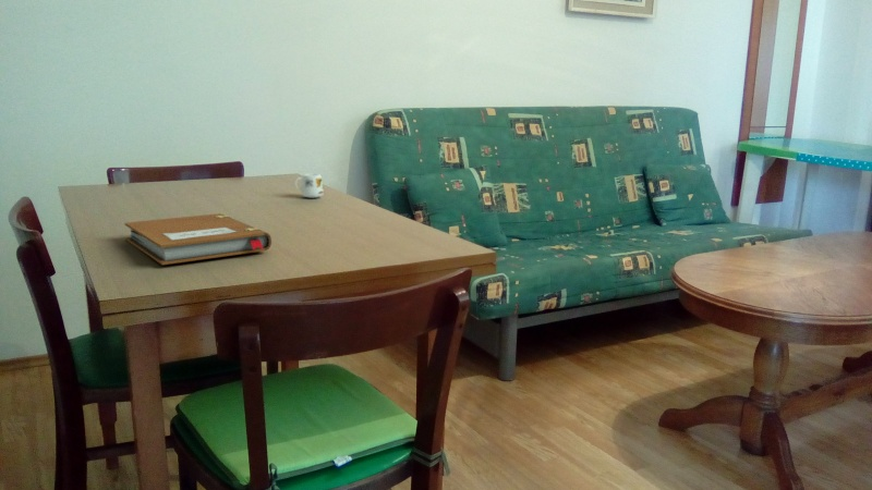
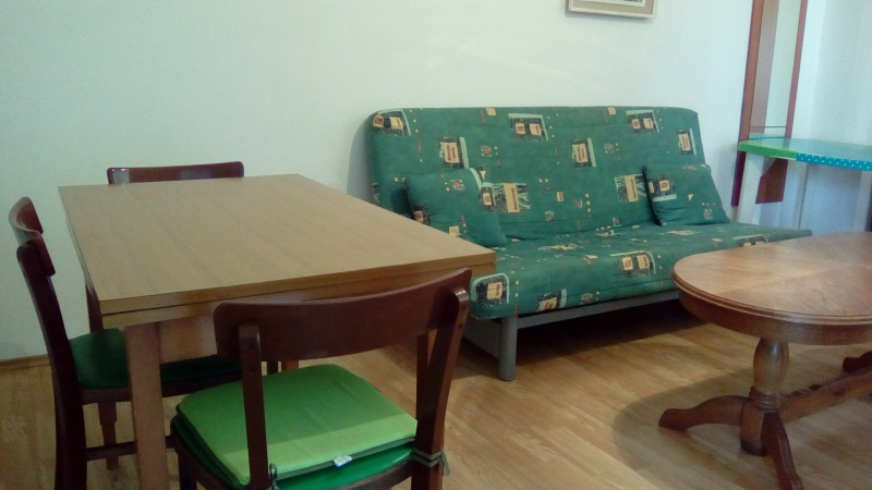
- mug [293,173,325,198]
- notebook [124,212,272,266]
